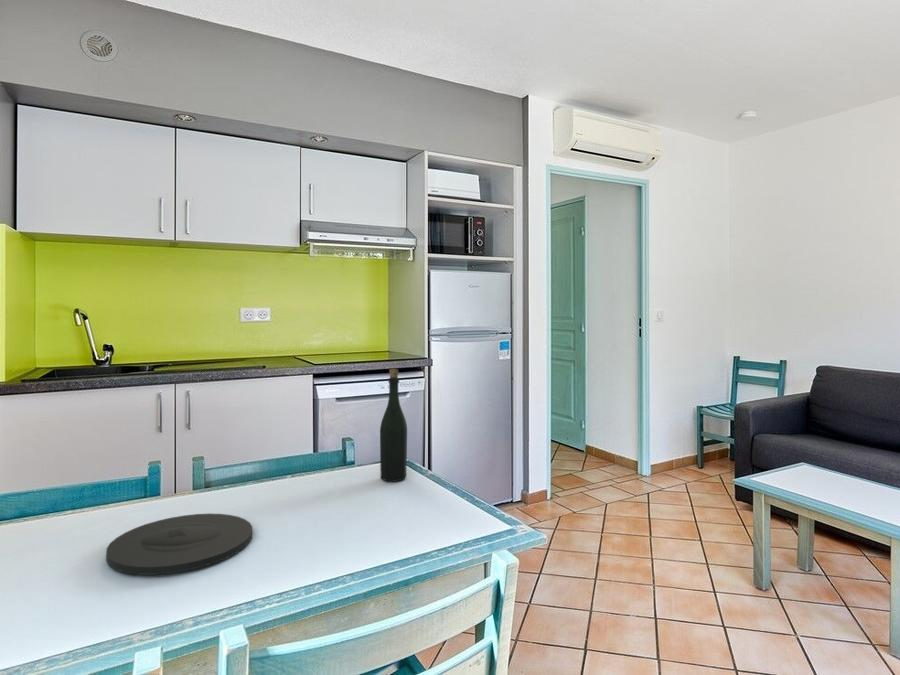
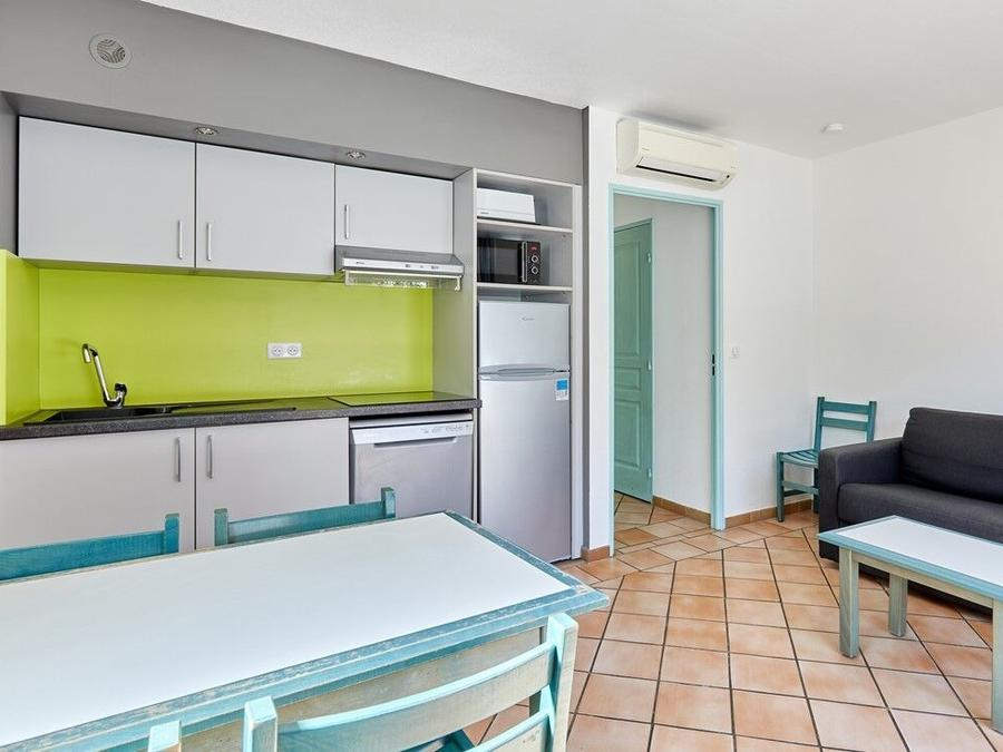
- bottle [379,368,408,482]
- plate [105,513,253,576]
